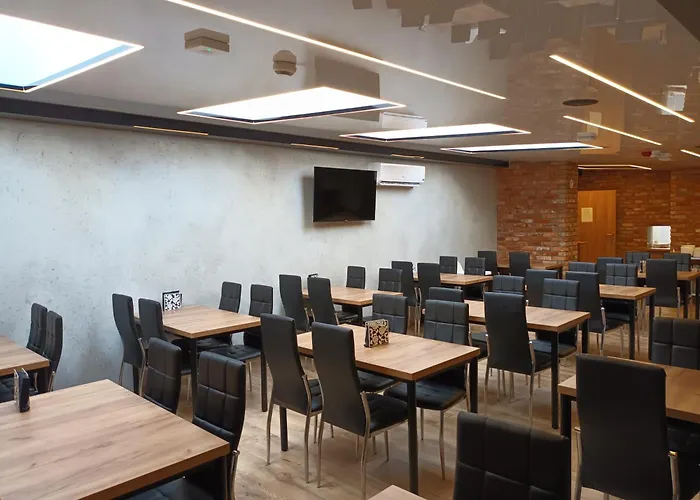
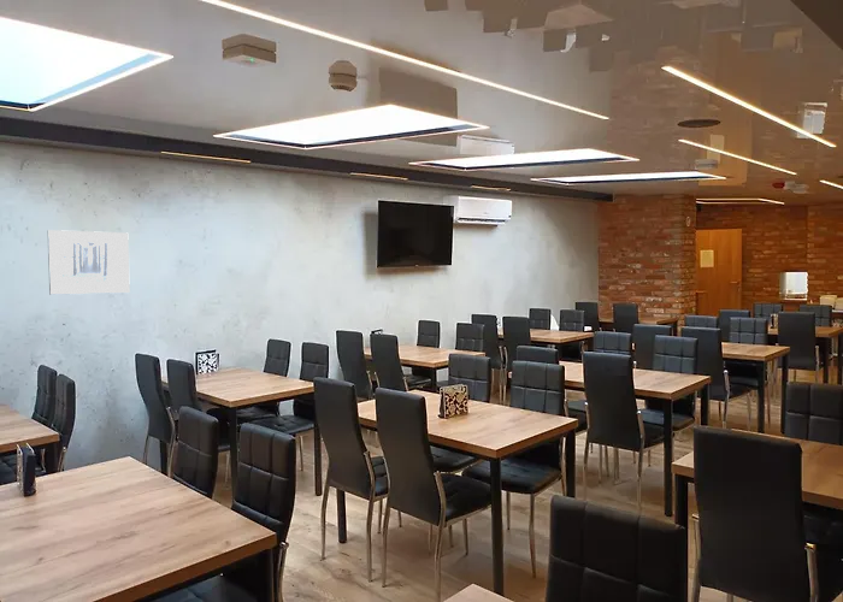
+ wall art [47,229,131,296]
